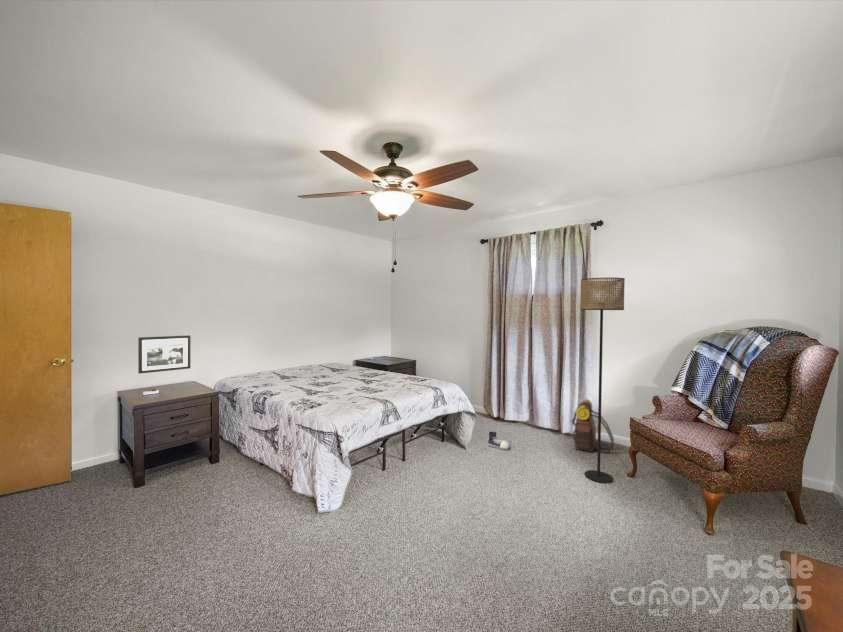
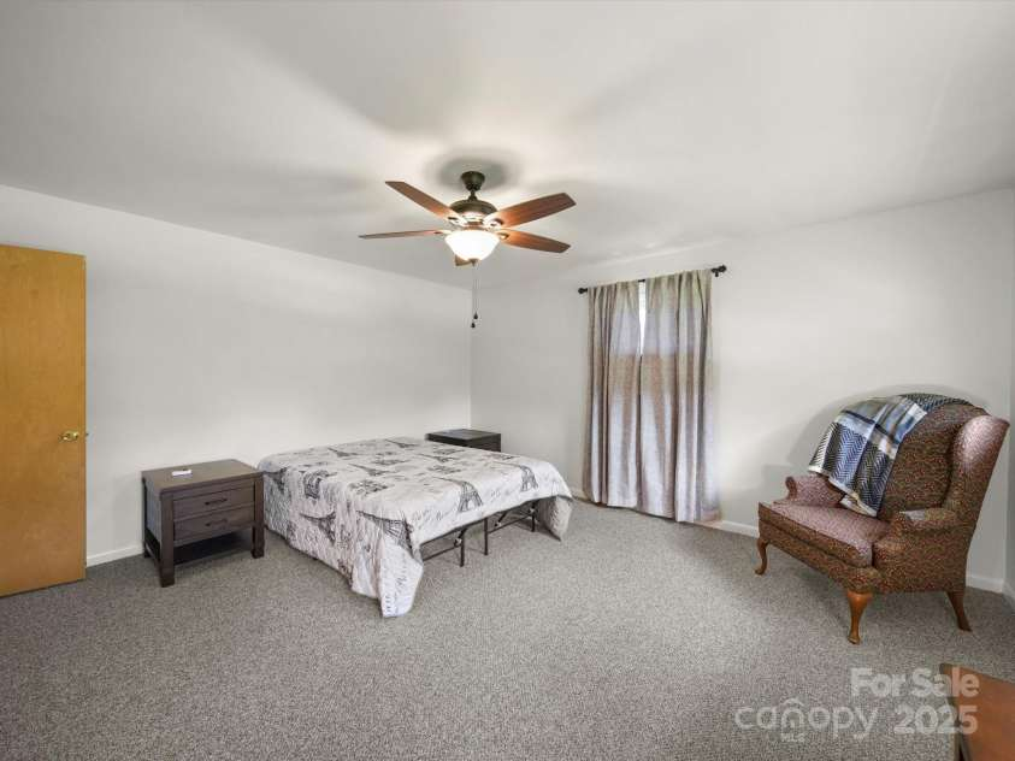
- shoe [487,431,510,451]
- floor lamp [579,276,626,484]
- picture frame [137,334,191,375]
- backpack [571,398,615,454]
